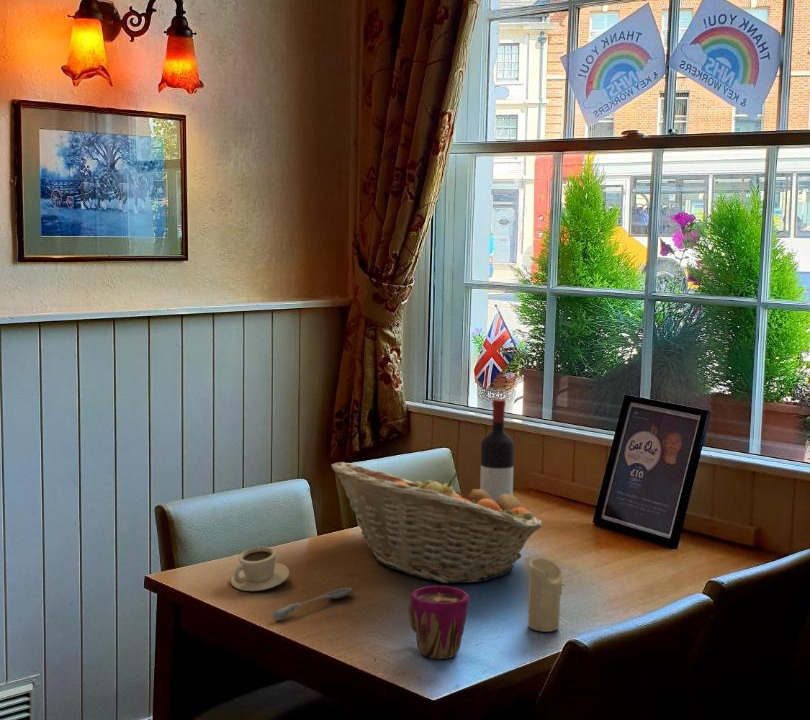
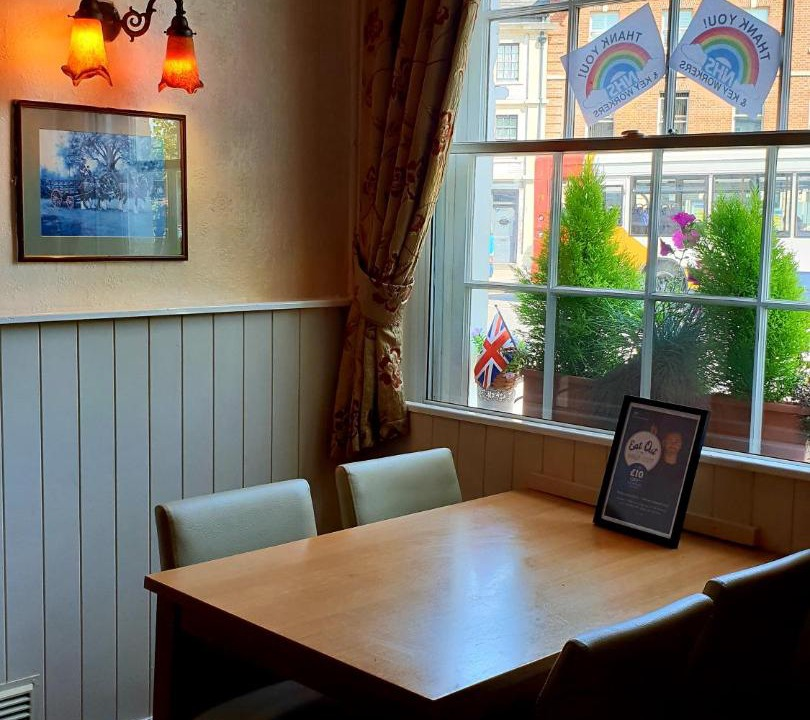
- cup [230,546,290,592]
- wine bottle [479,398,515,502]
- fruit basket [330,461,544,584]
- candle [527,557,563,633]
- cup [408,585,470,660]
- soupspoon [272,587,353,622]
